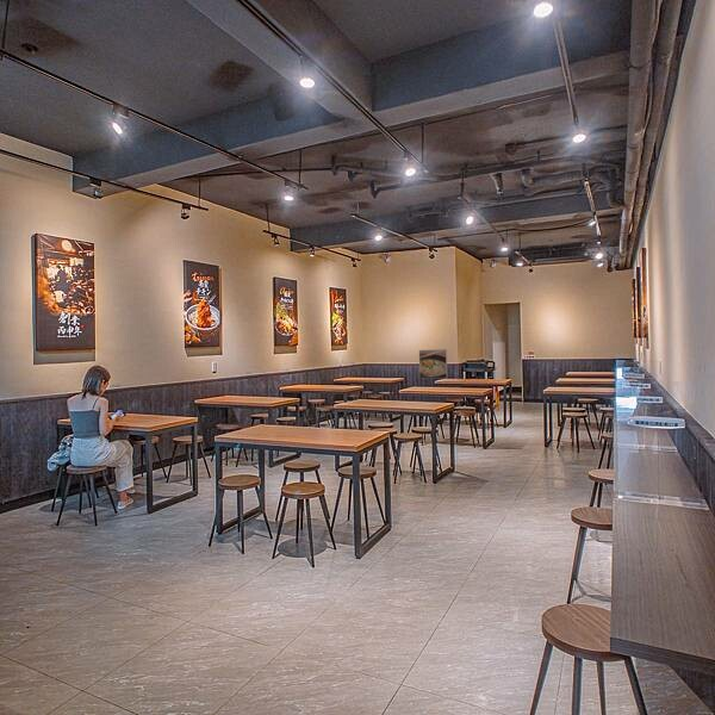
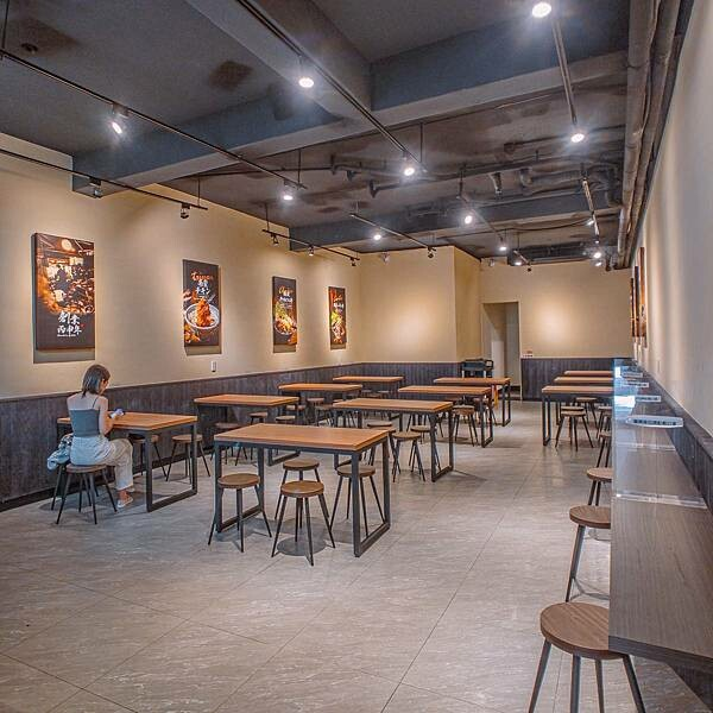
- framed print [418,348,448,379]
